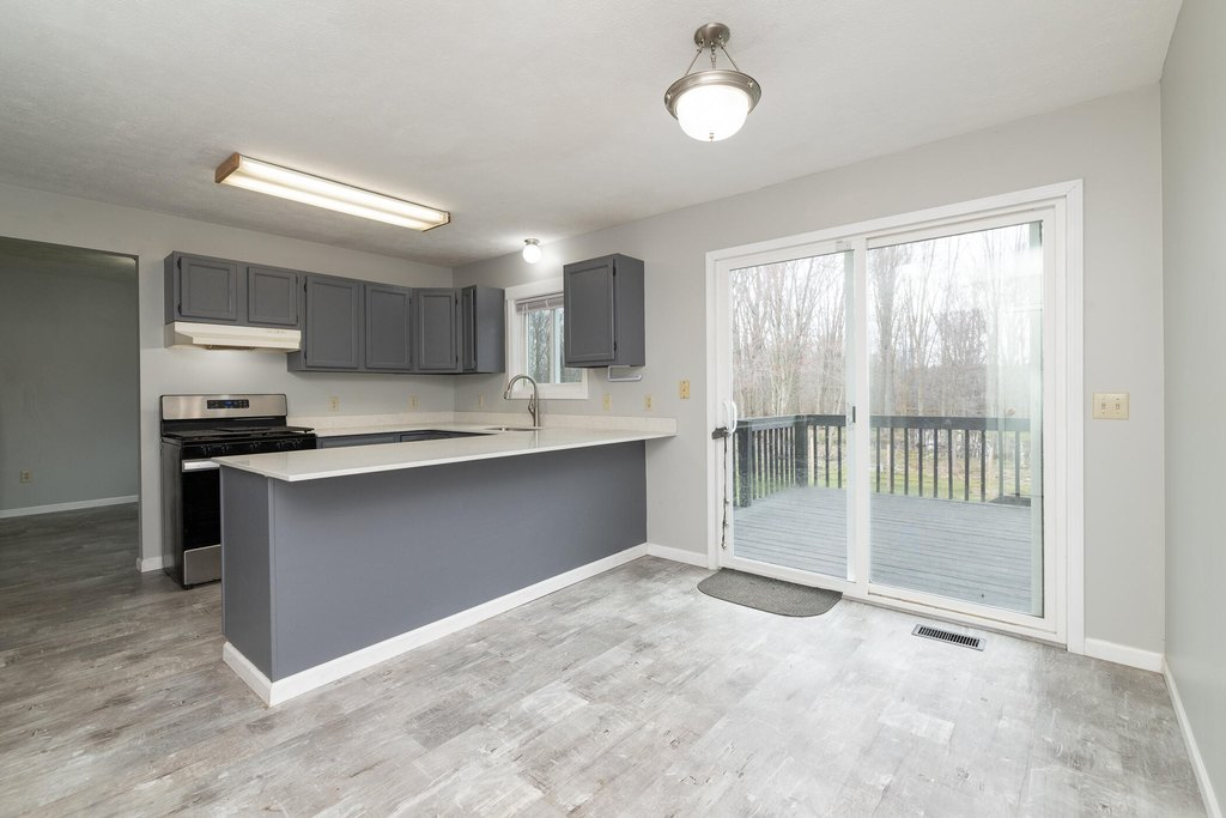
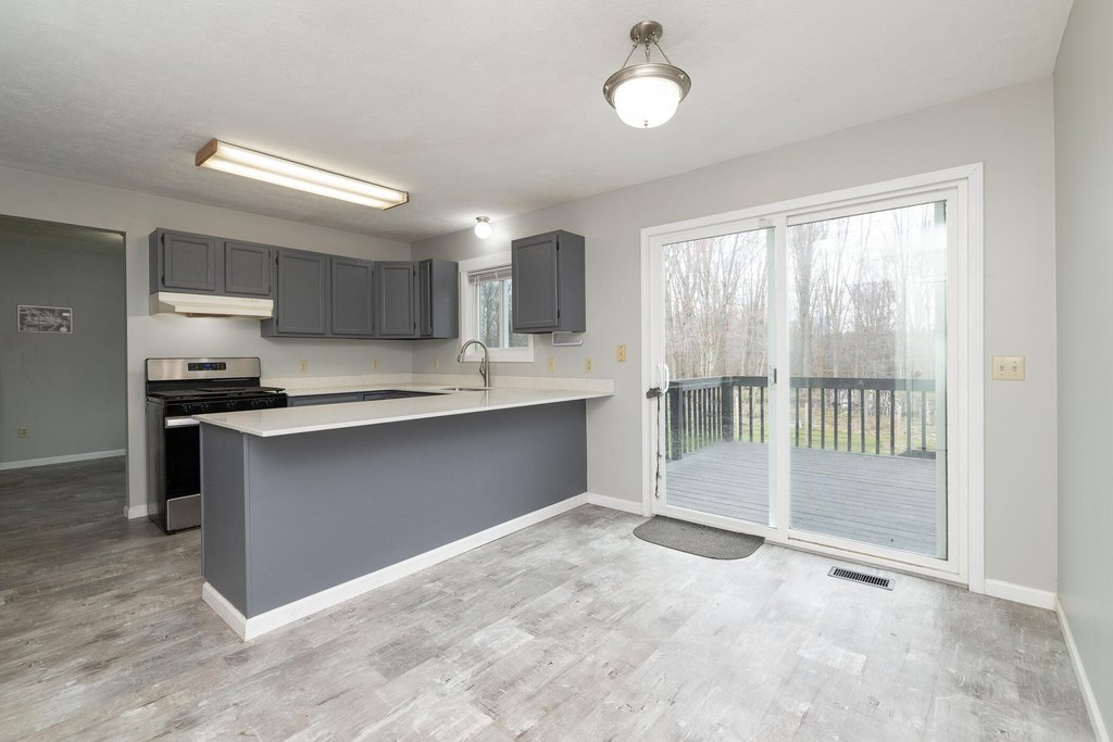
+ wall art [15,303,74,336]
